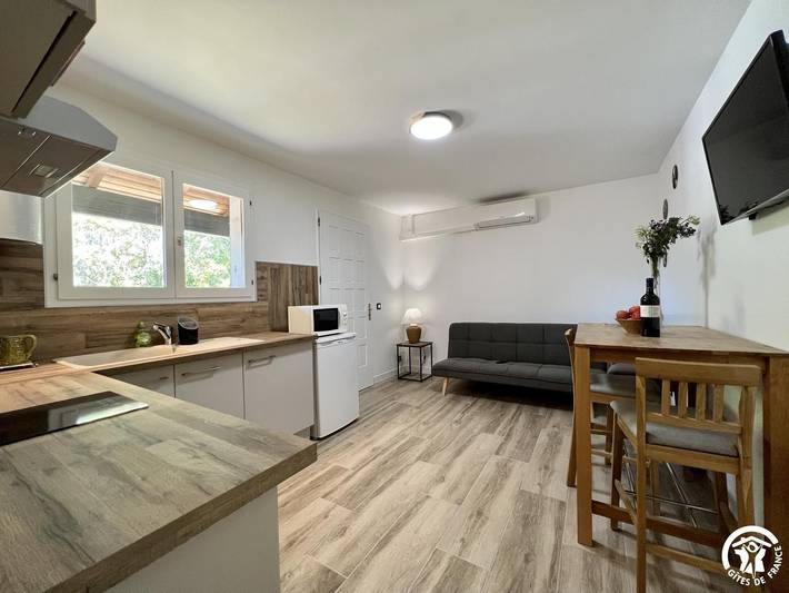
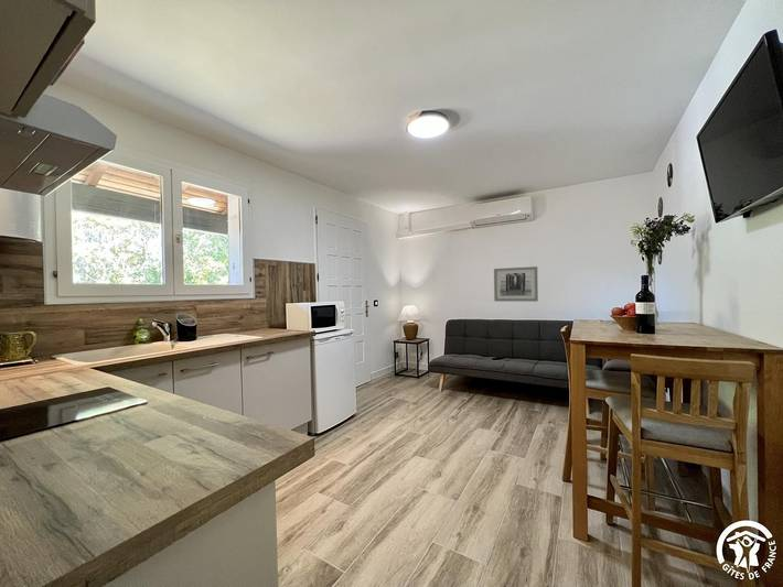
+ wall art [493,265,539,303]
